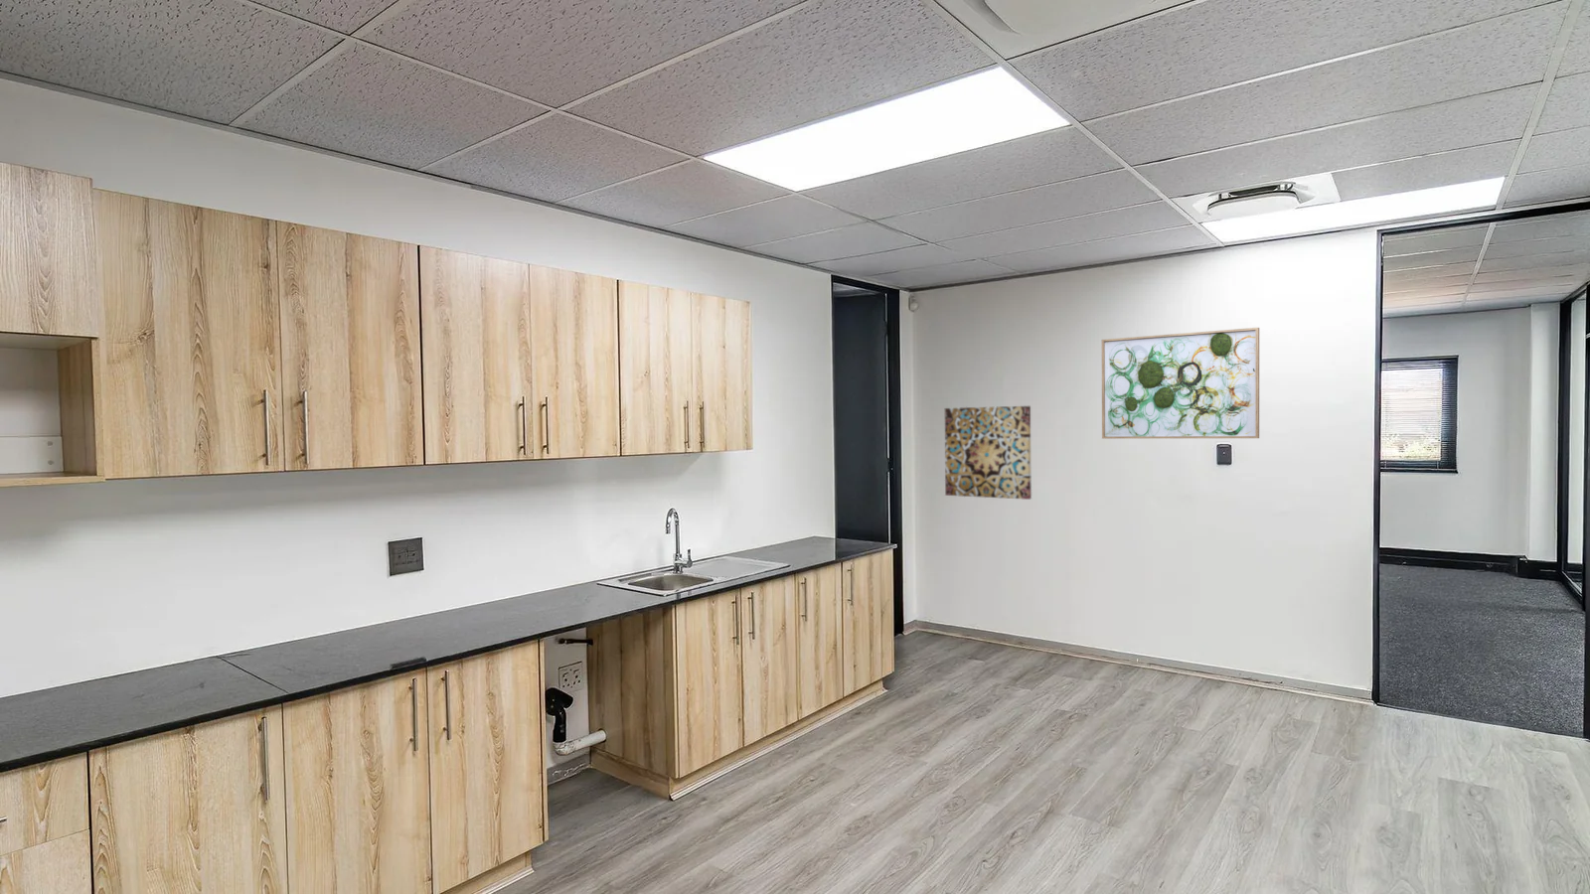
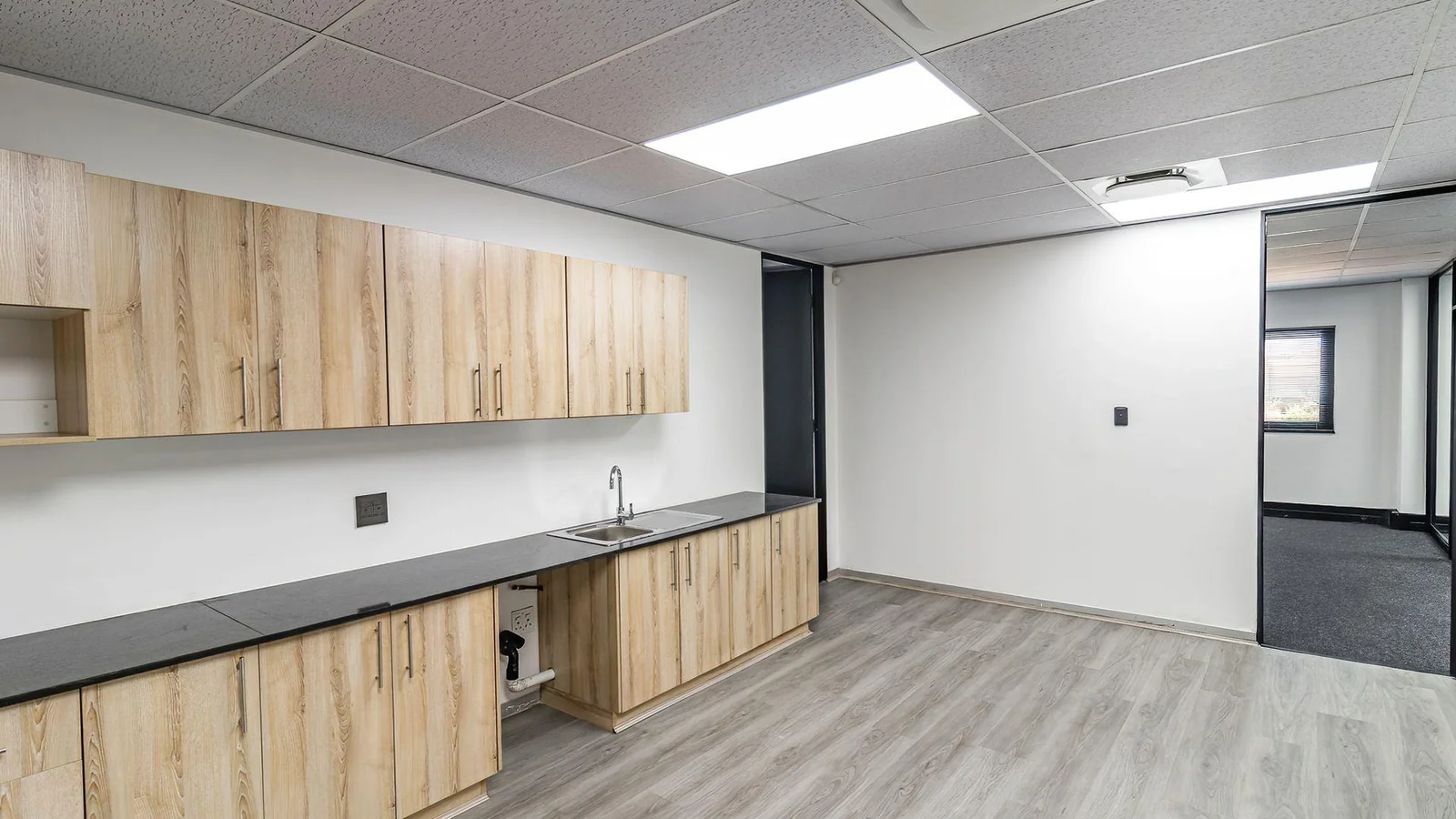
- wall art [944,405,1032,501]
- wall art [1101,326,1260,440]
